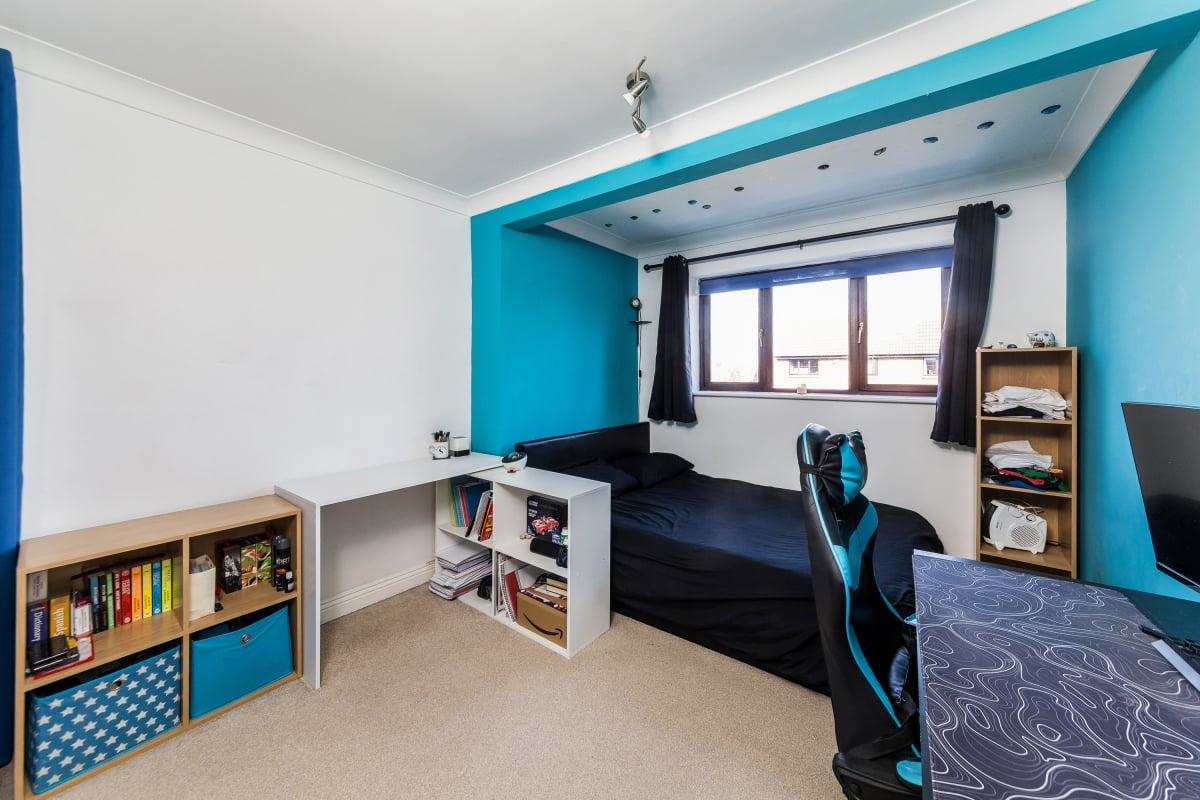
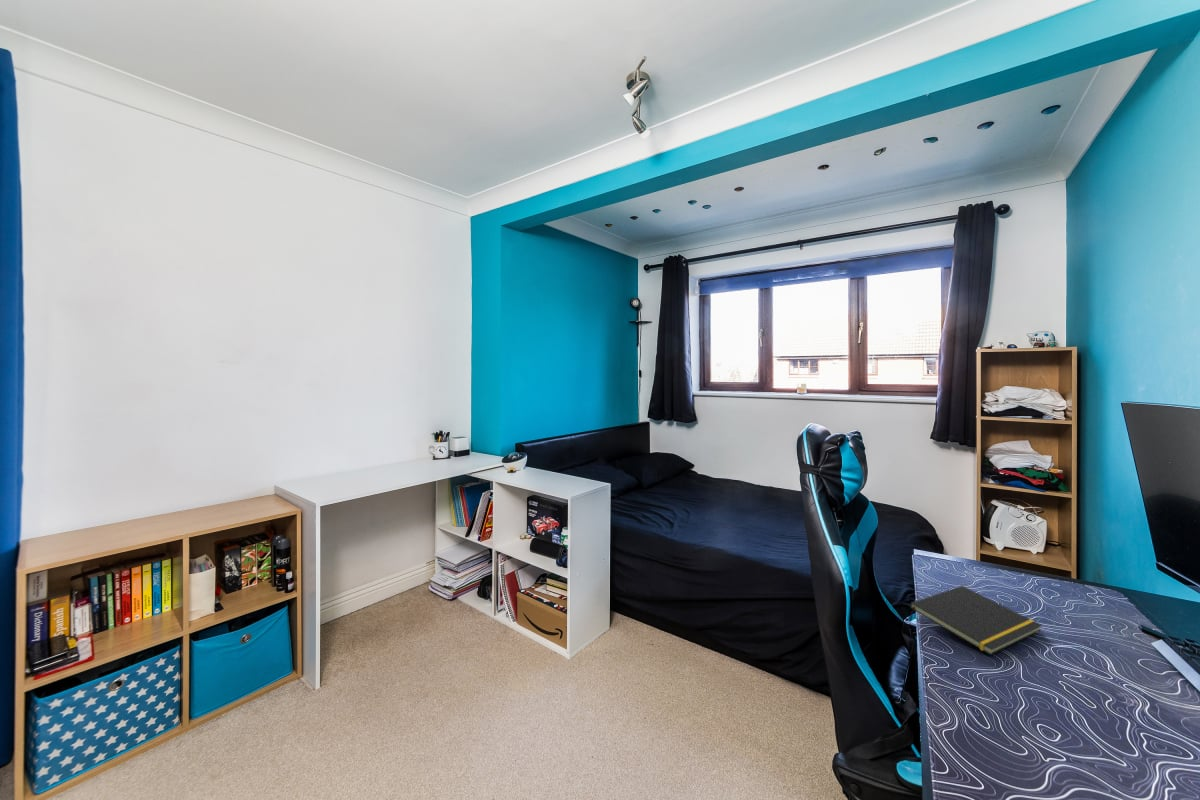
+ notepad [908,585,1043,656]
